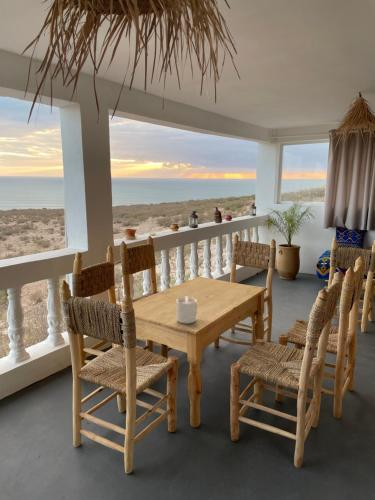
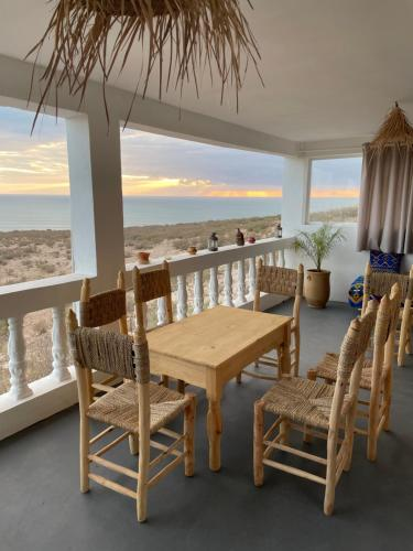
- candle [175,295,198,325]
